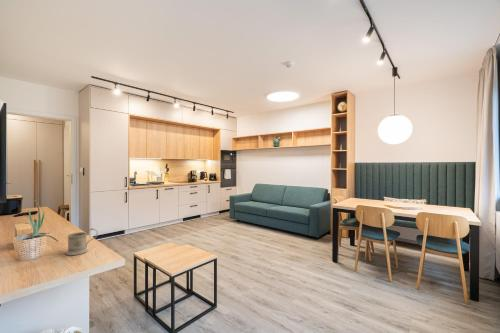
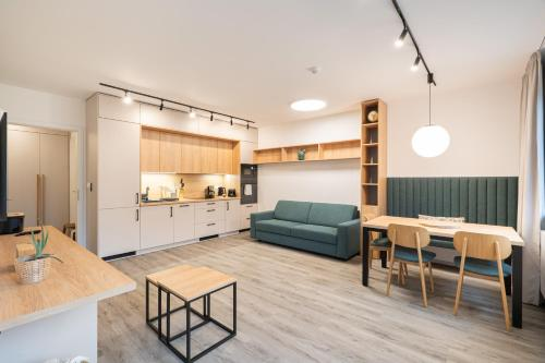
- mug [65,227,99,256]
